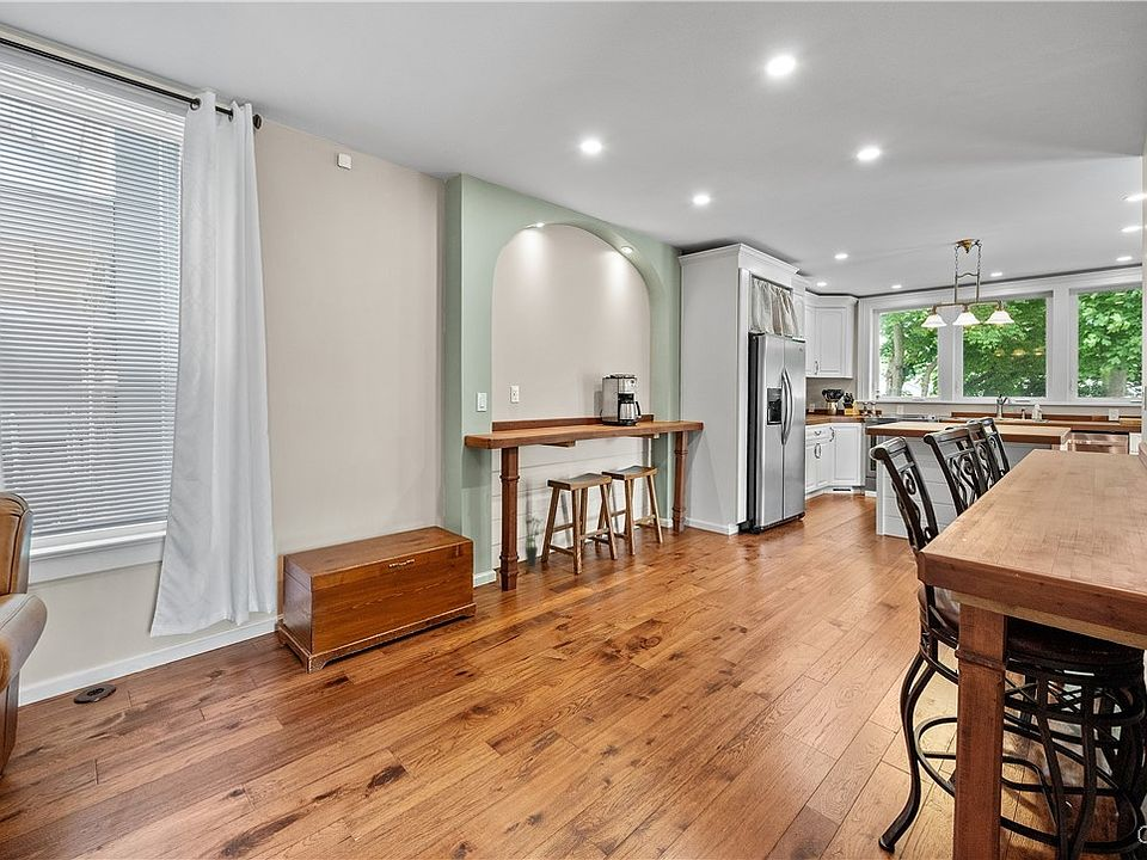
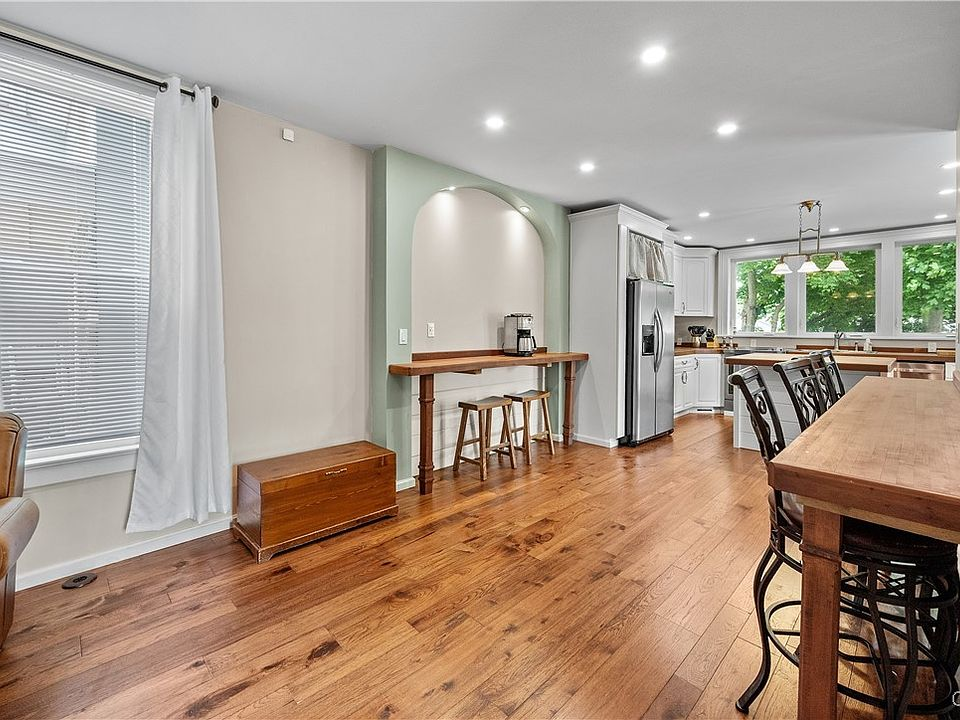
- potted plant [523,515,547,567]
